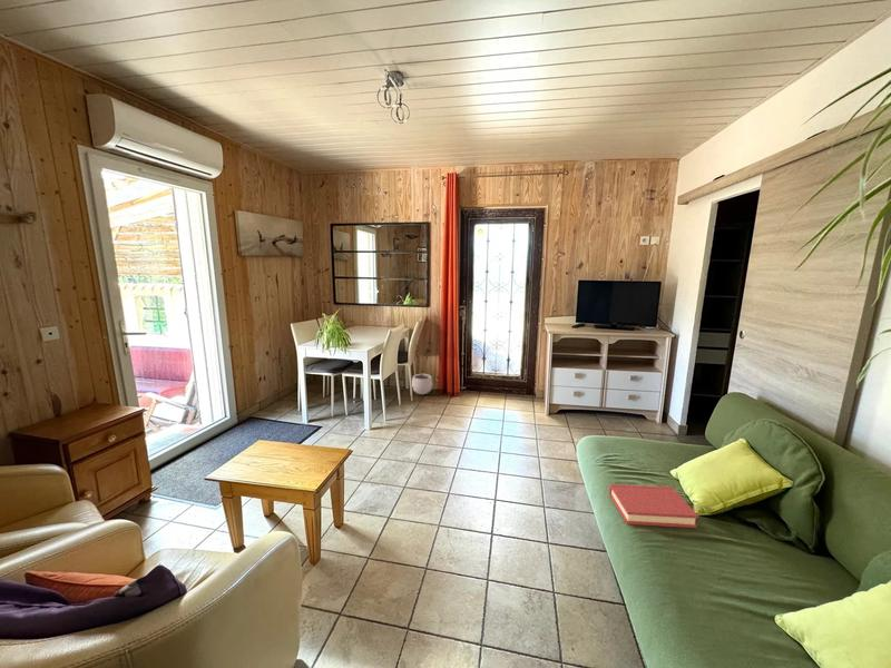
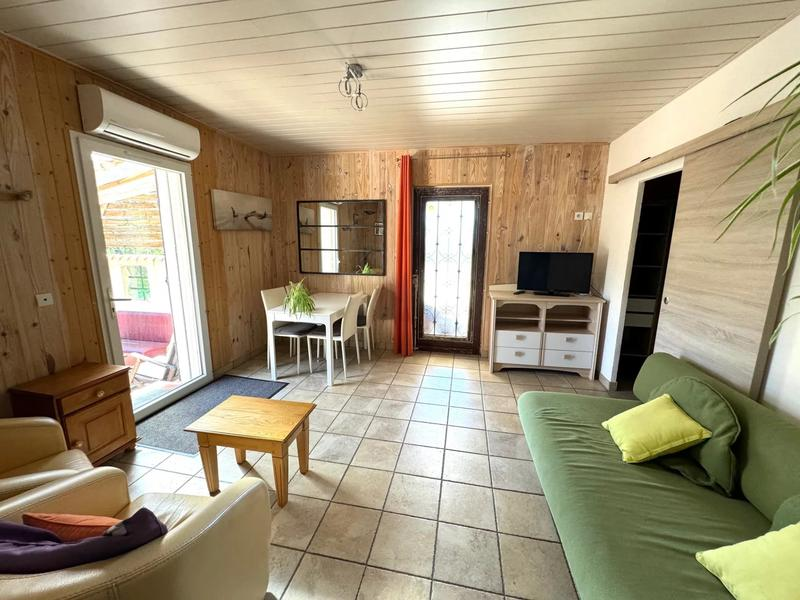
- hardback book [608,483,699,529]
- plant pot [411,369,433,395]
